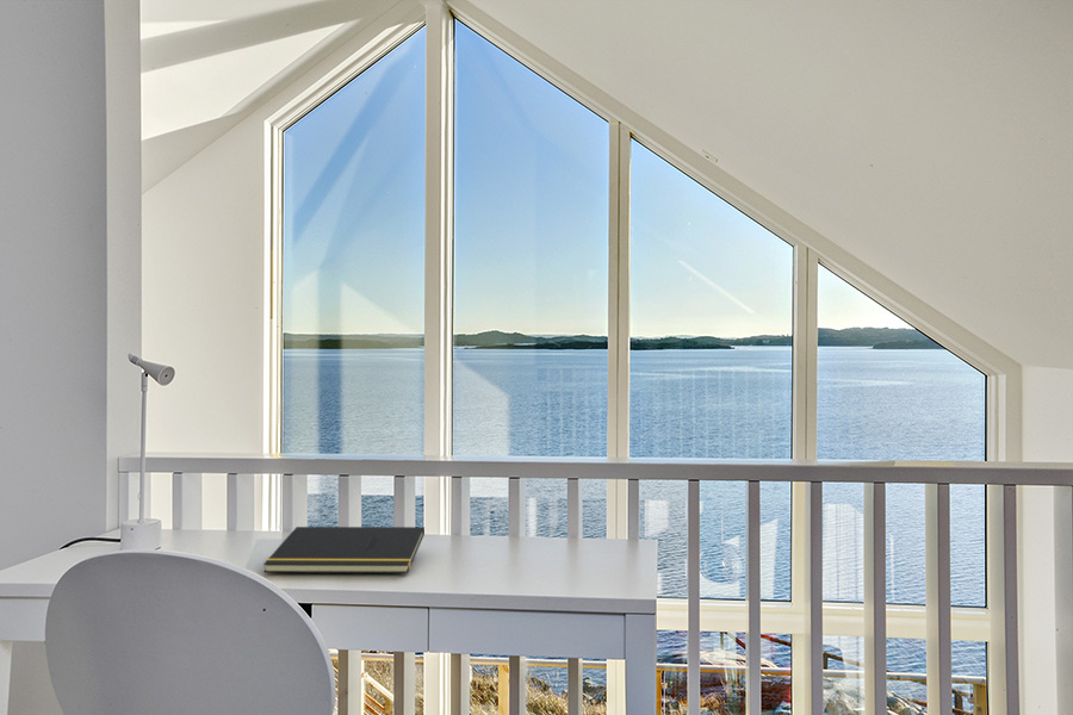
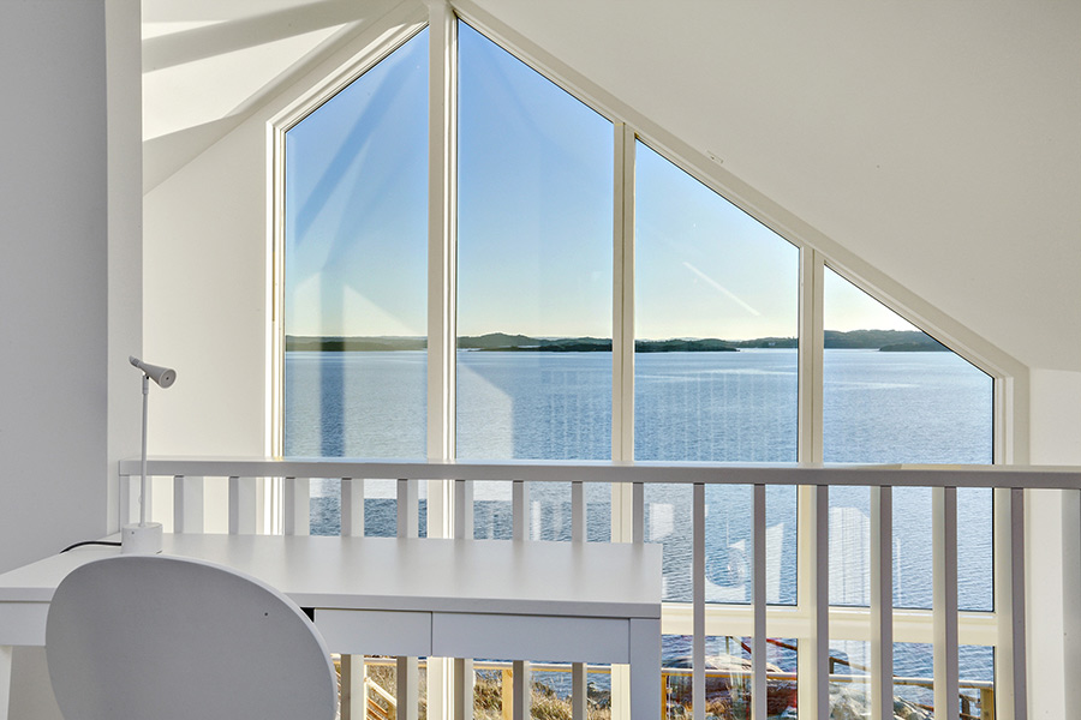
- notepad [262,526,426,574]
